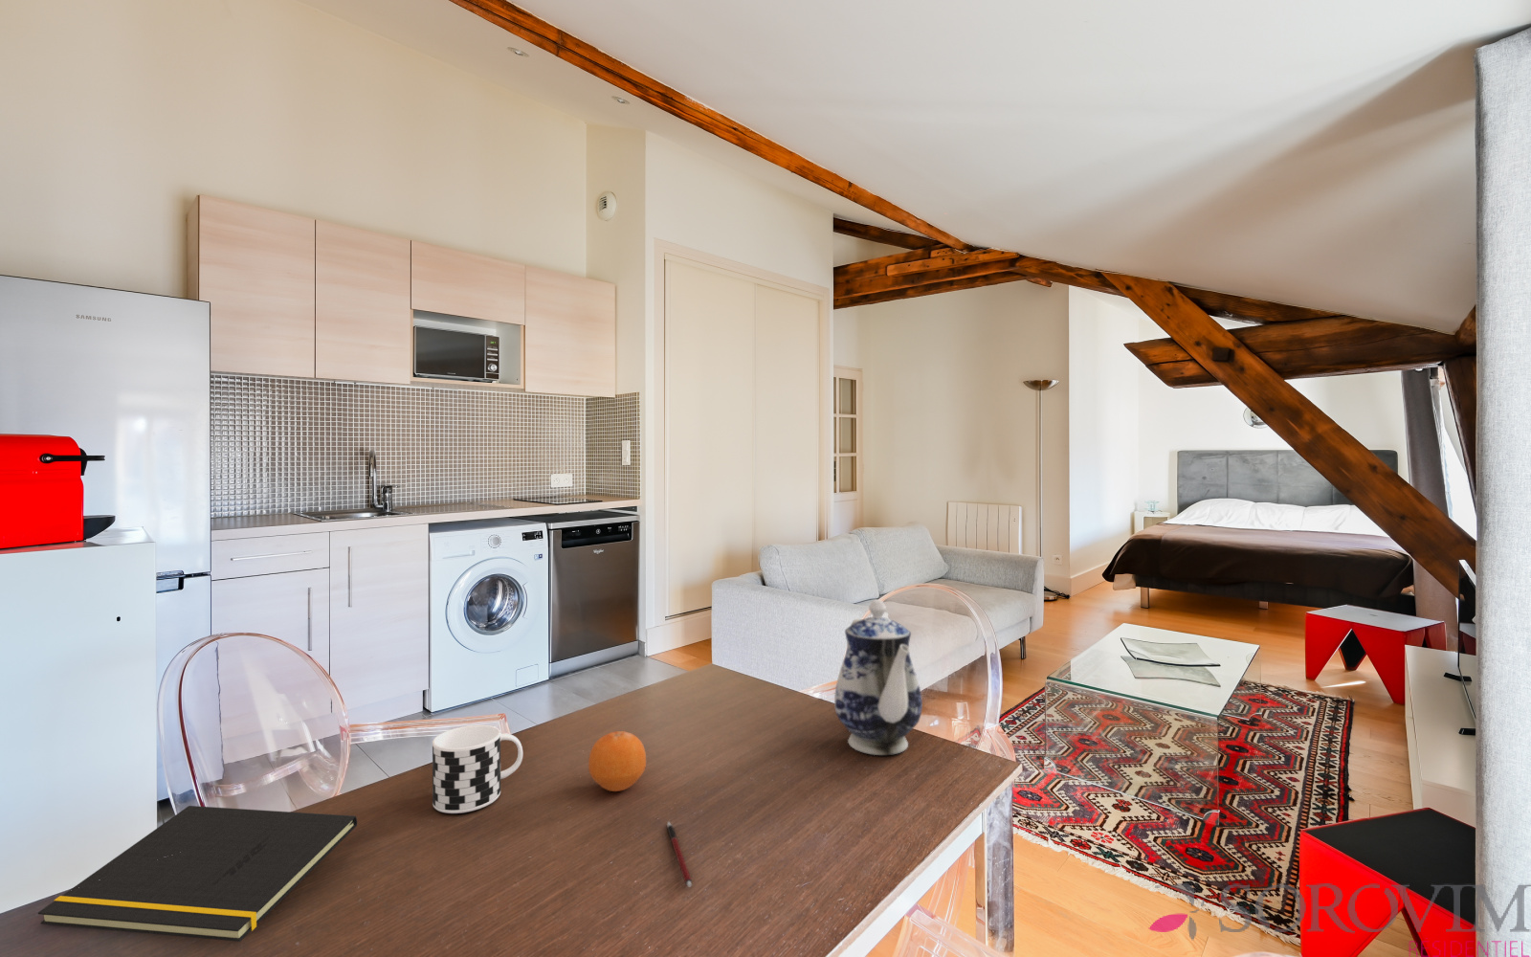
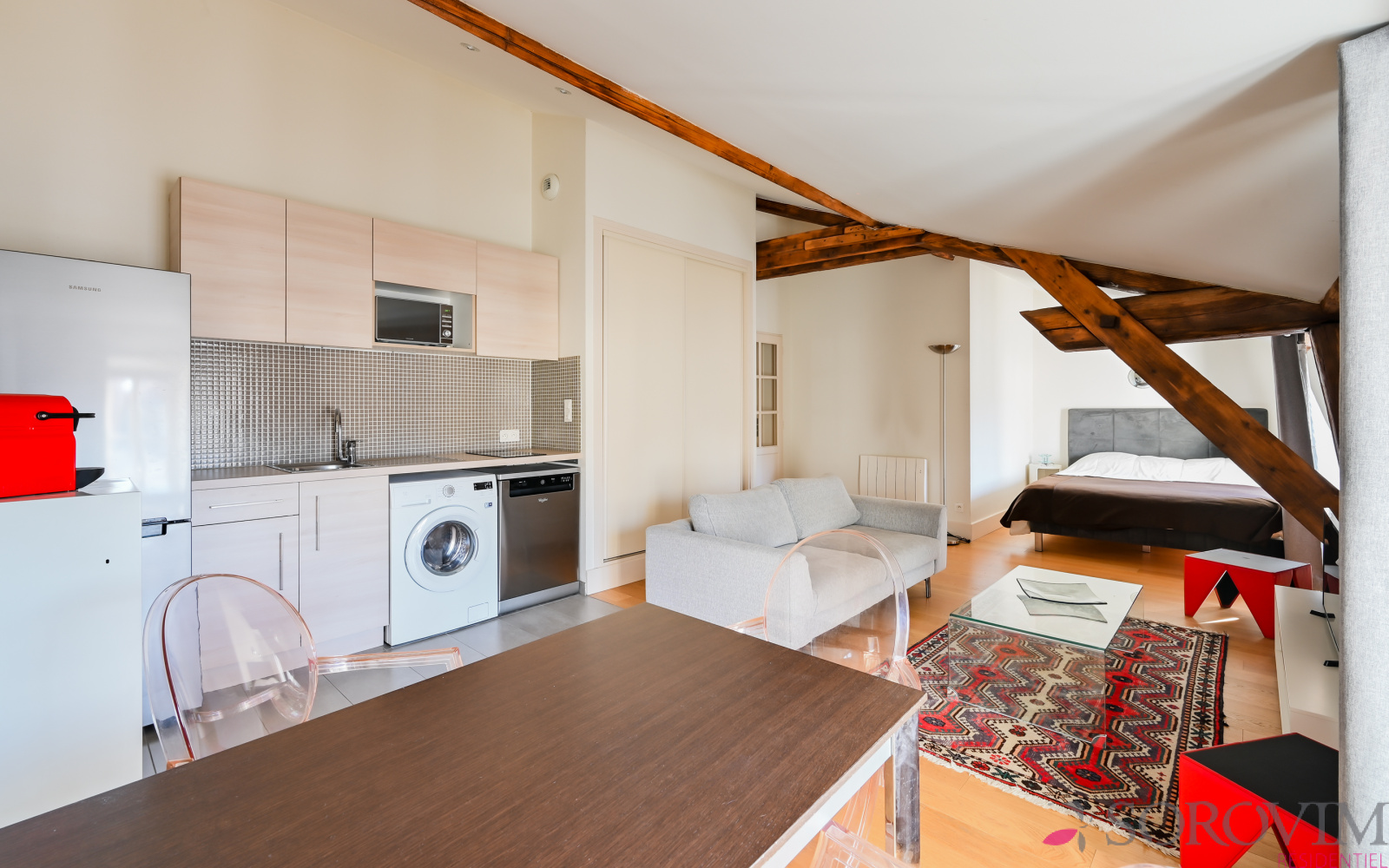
- notepad [37,805,358,943]
- fruit [587,730,647,793]
- teapot [833,599,924,756]
- pen [666,820,693,889]
- cup [432,724,524,815]
